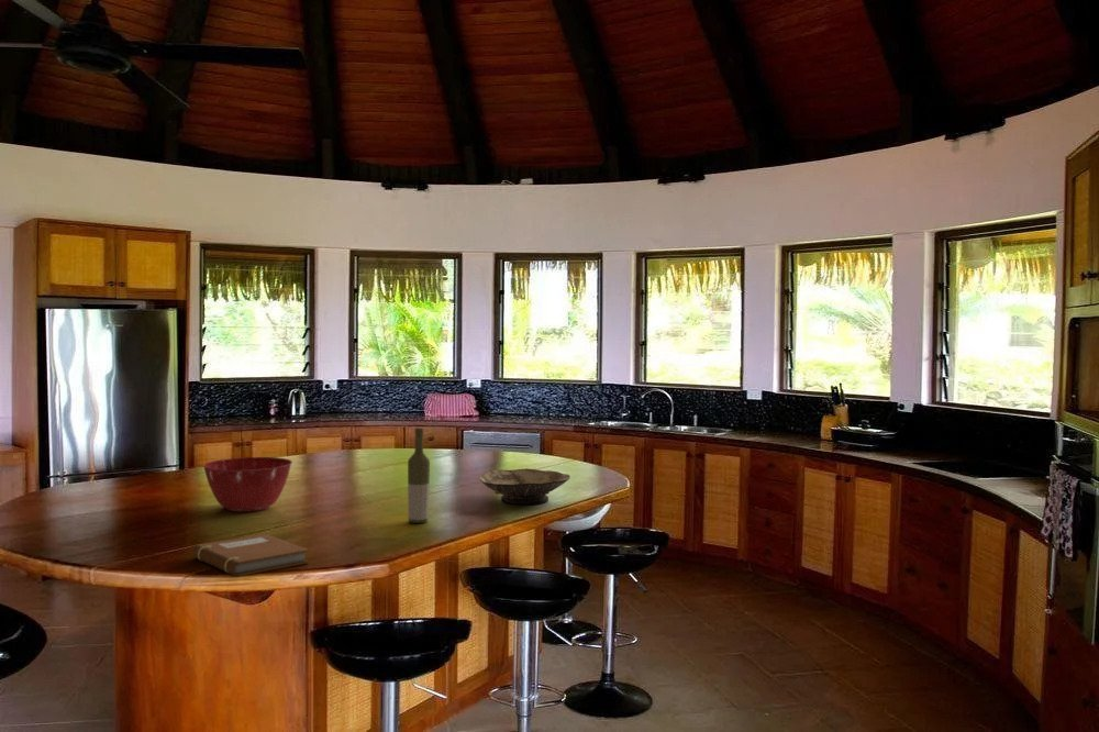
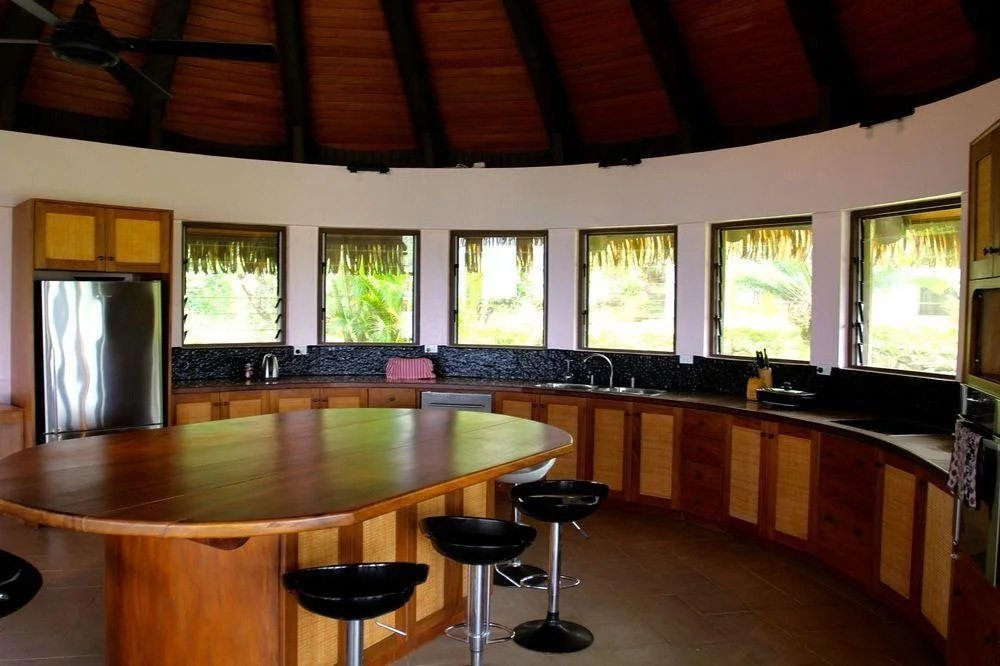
- bottle [407,428,431,524]
- bowl [479,467,571,506]
- mixing bowl [201,456,293,513]
- notebook [191,533,310,577]
